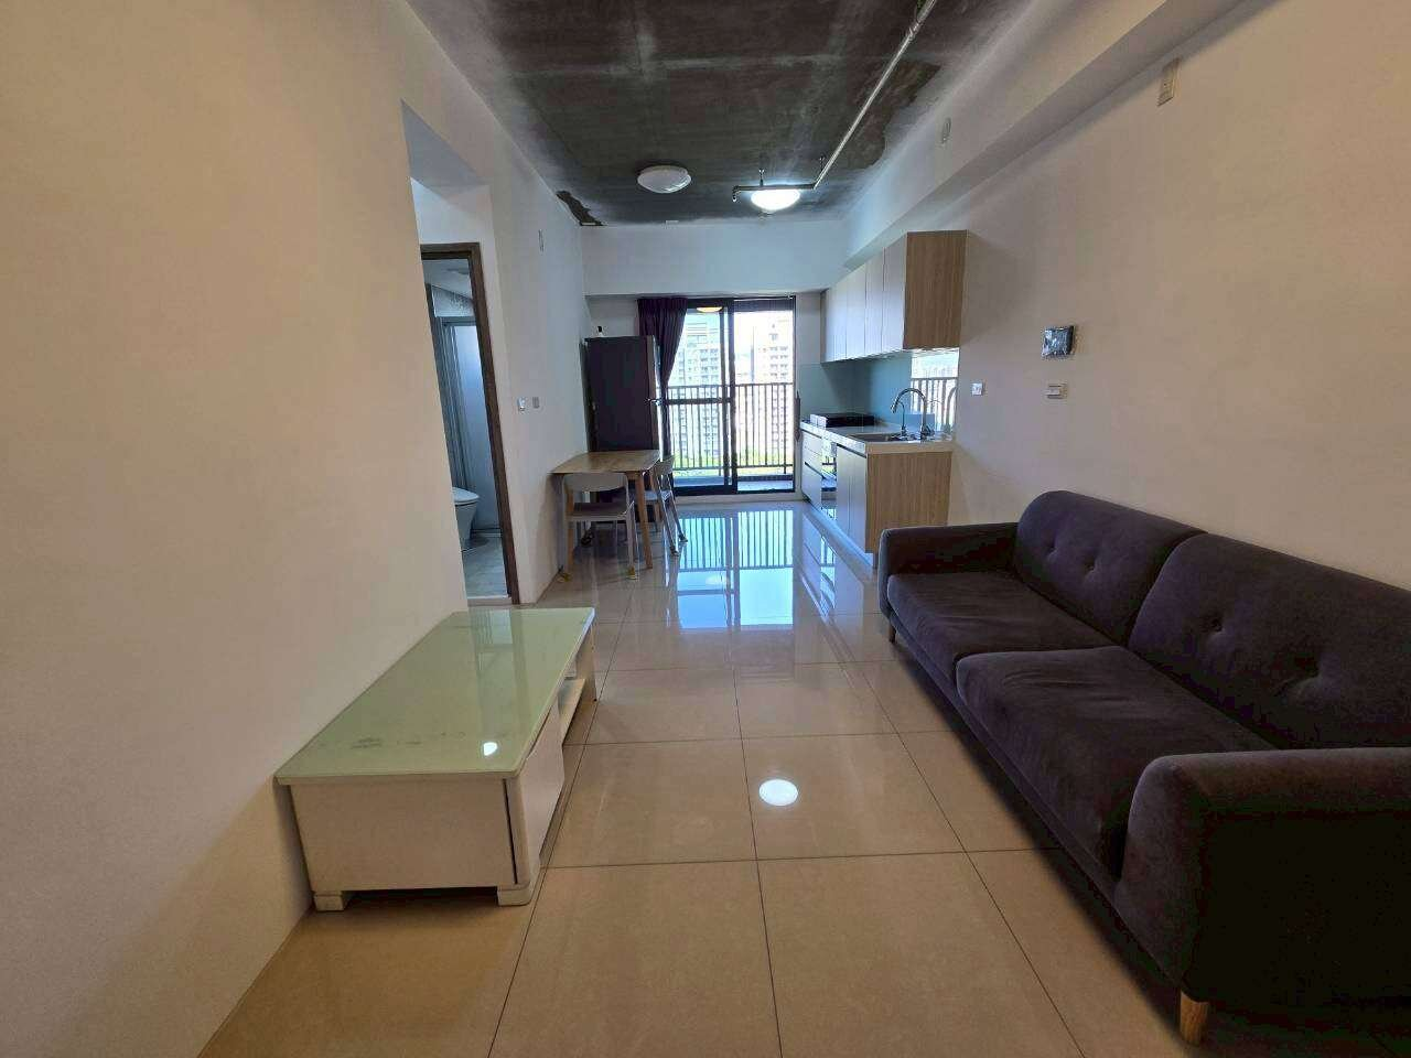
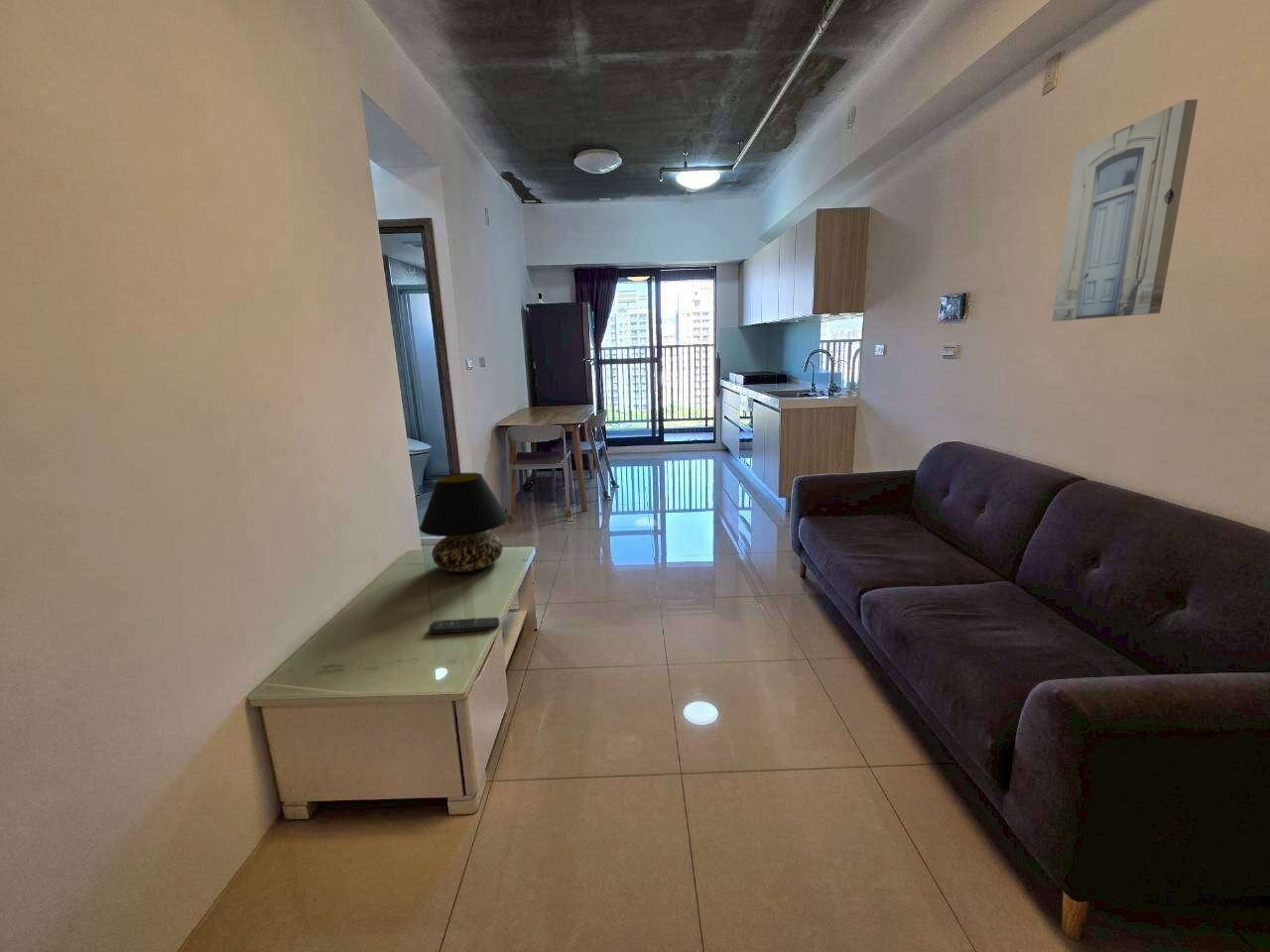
+ remote control [428,616,500,635]
+ table lamp [419,472,509,573]
+ wall art [1052,98,1199,322]
